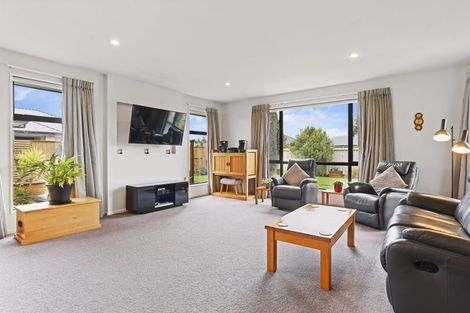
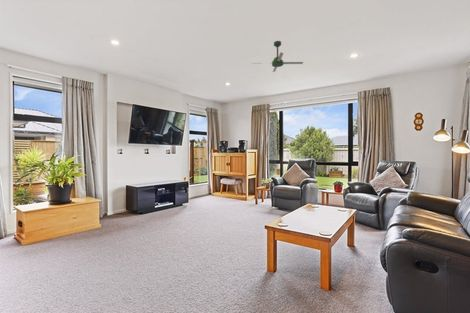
+ ceiling fan [251,40,304,73]
